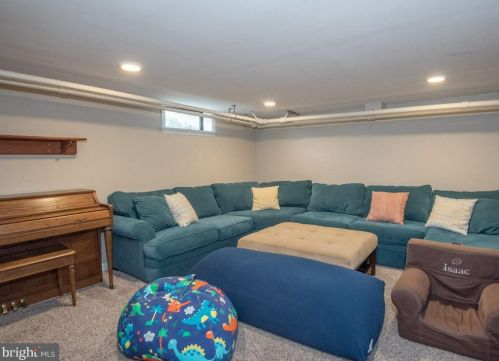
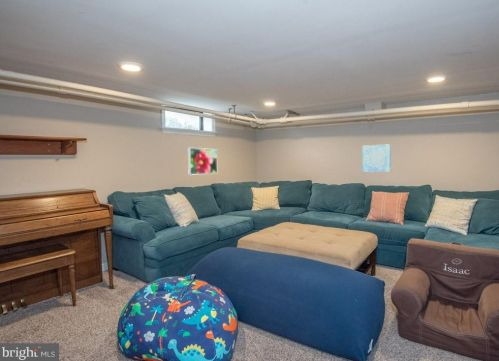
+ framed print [187,147,218,176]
+ wall art [361,143,392,173]
